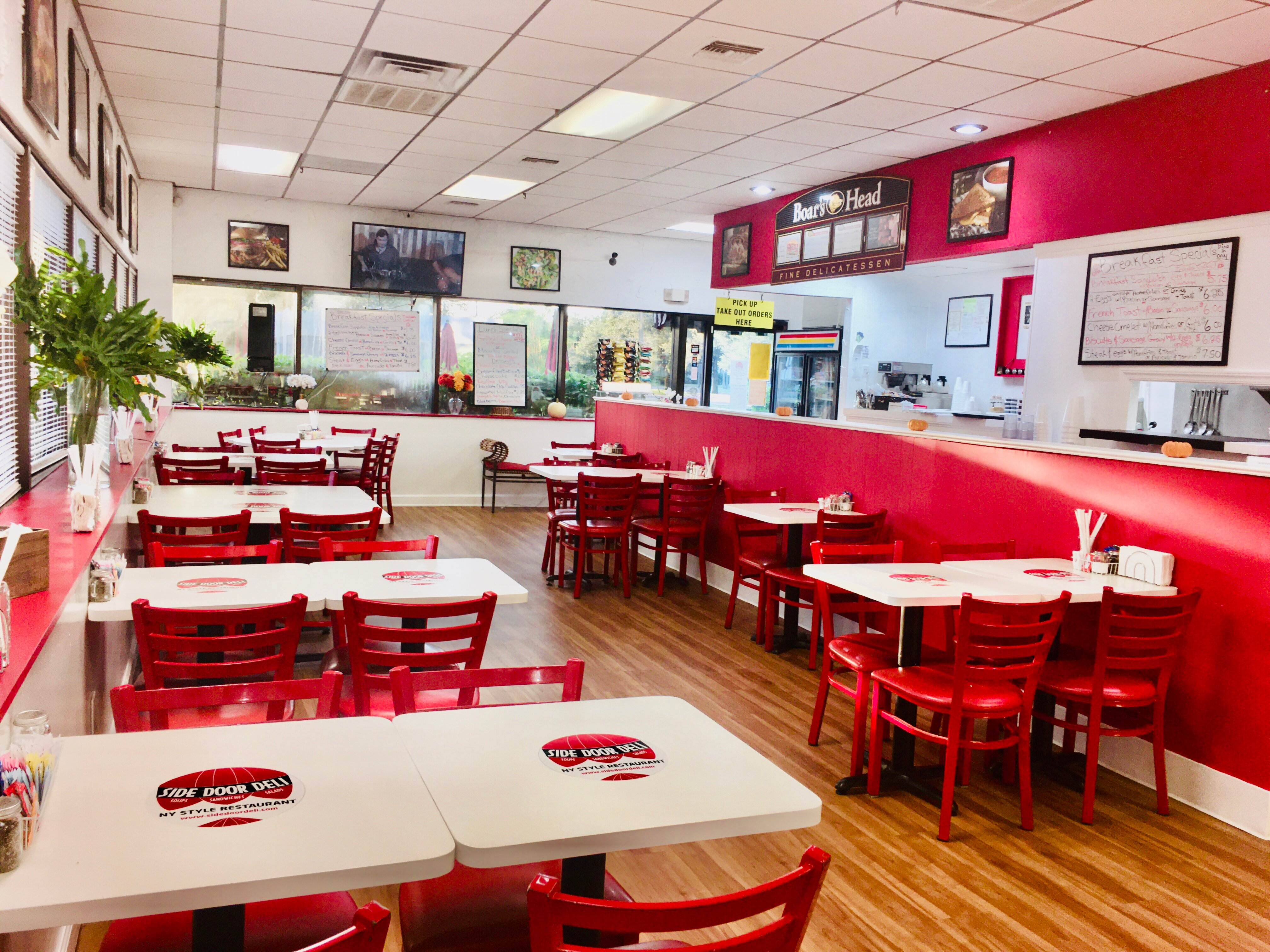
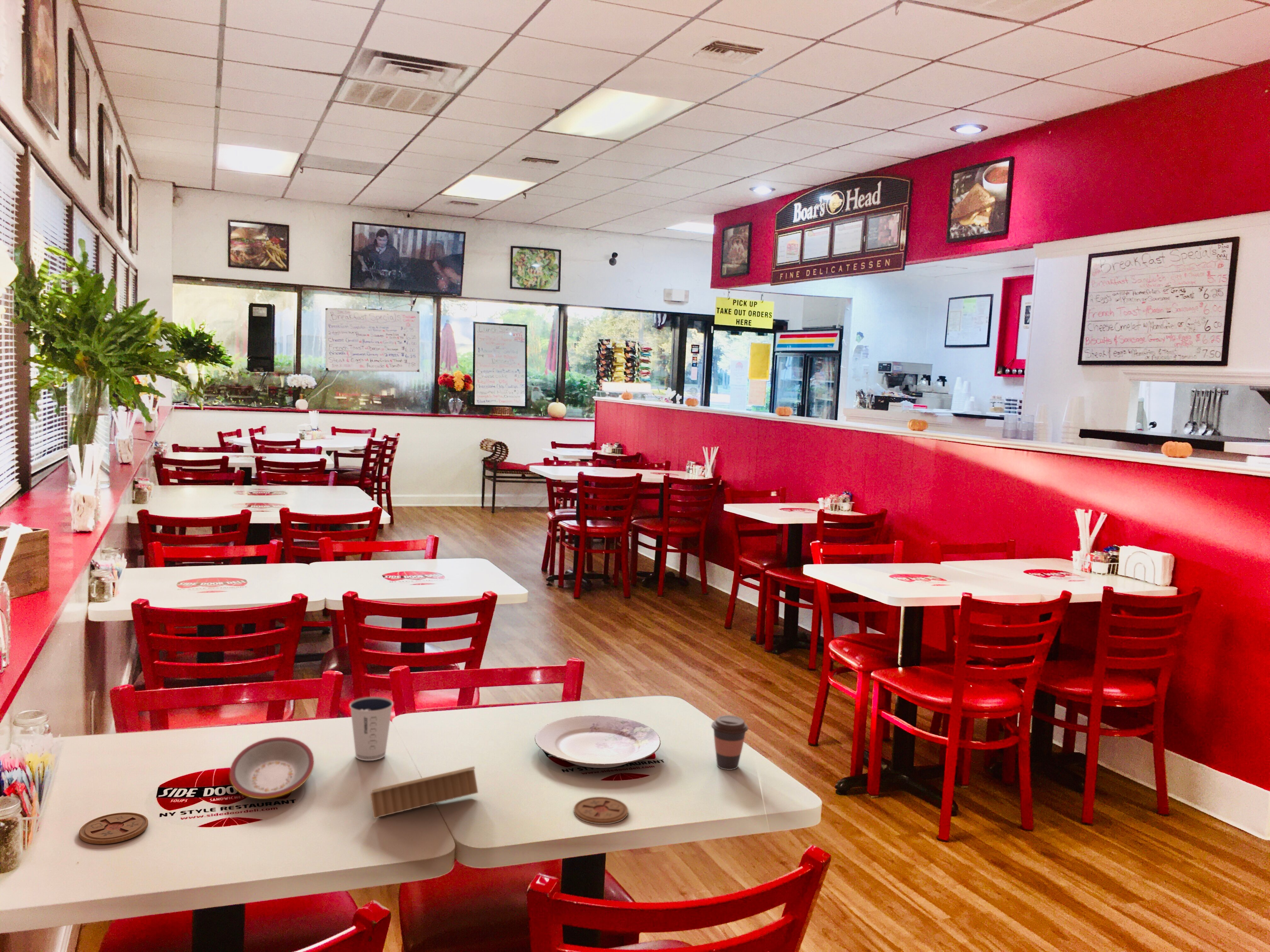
+ coaster [574,796,628,825]
+ coffee cup [711,715,749,770]
+ plate [229,737,314,799]
+ napkin holder [370,766,478,819]
+ coaster [79,812,148,845]
+ dixie cup [349,696,394,761]
+ plate [535,715,661,768]
